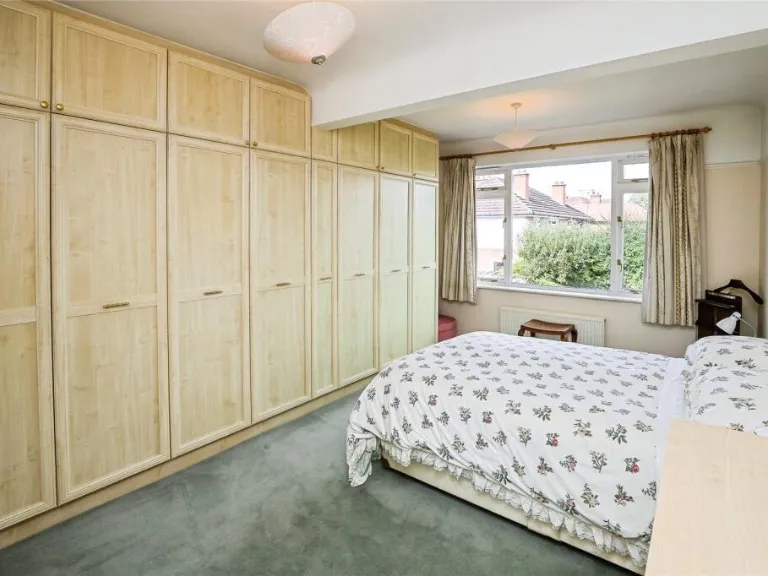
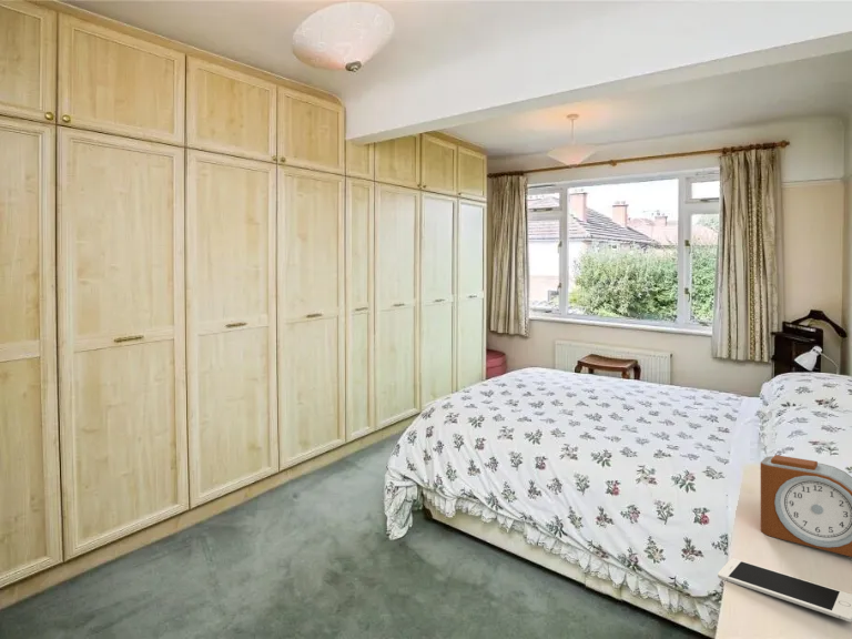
+ cell phone [717,558,852,622]
+ alarm clock [760,454,852,558]
